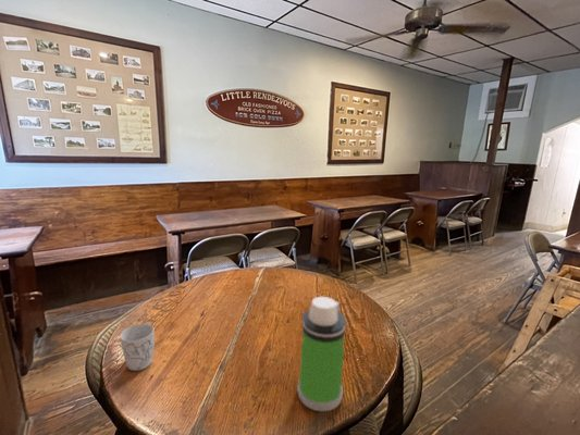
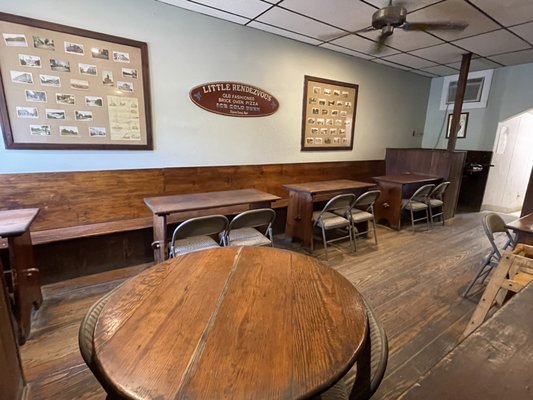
- mug [119,323,156,372]
- water bottle [296,296,347,412]
